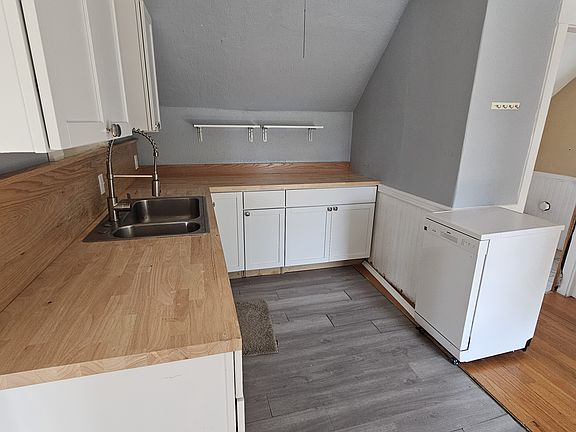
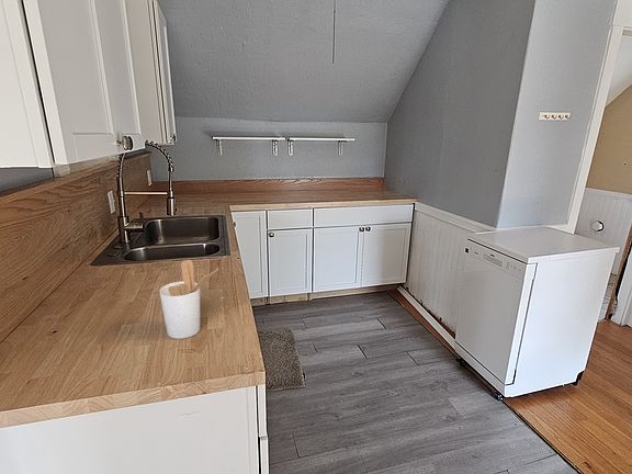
+ utensil holder [159,259,221,340]
